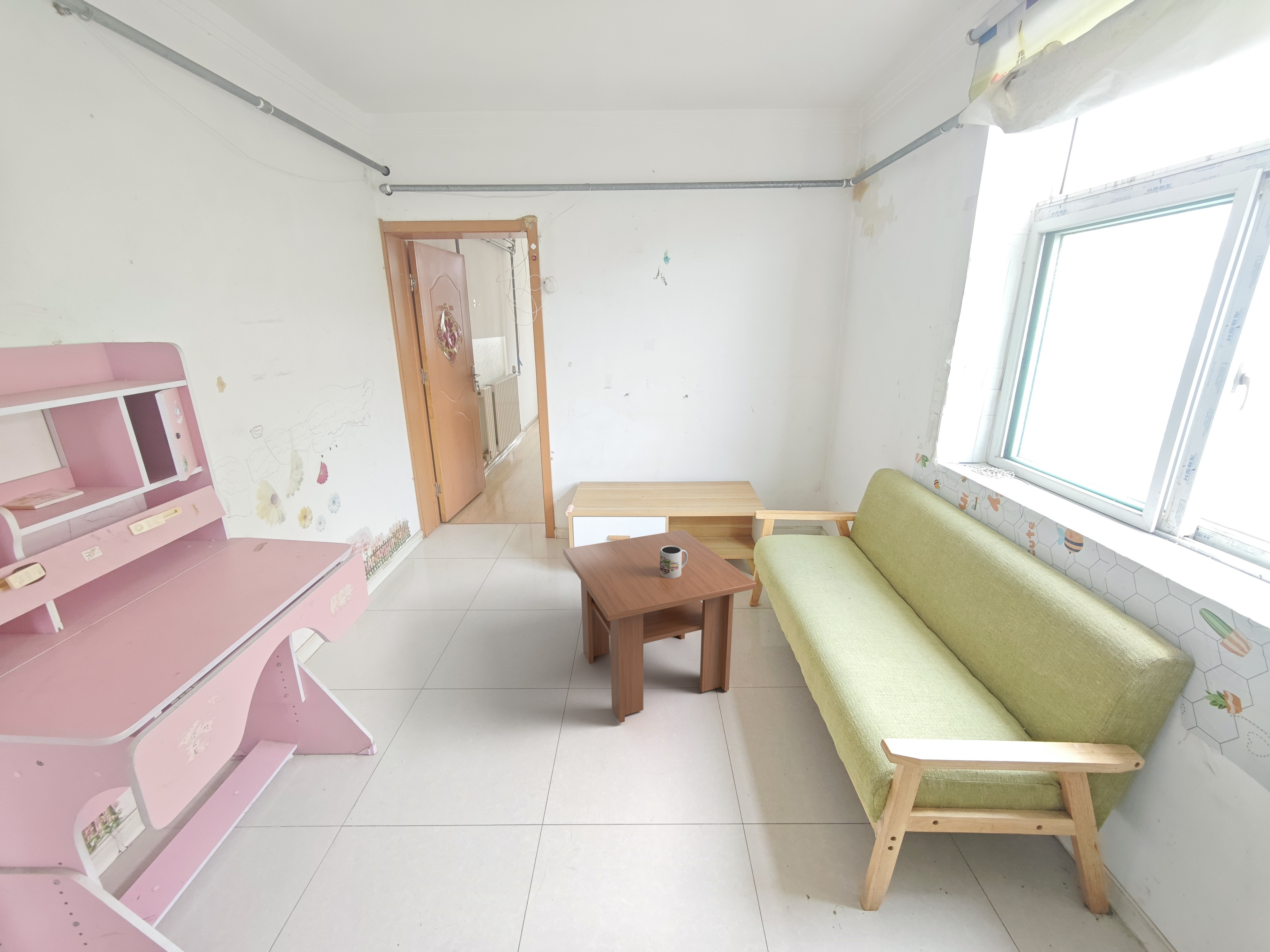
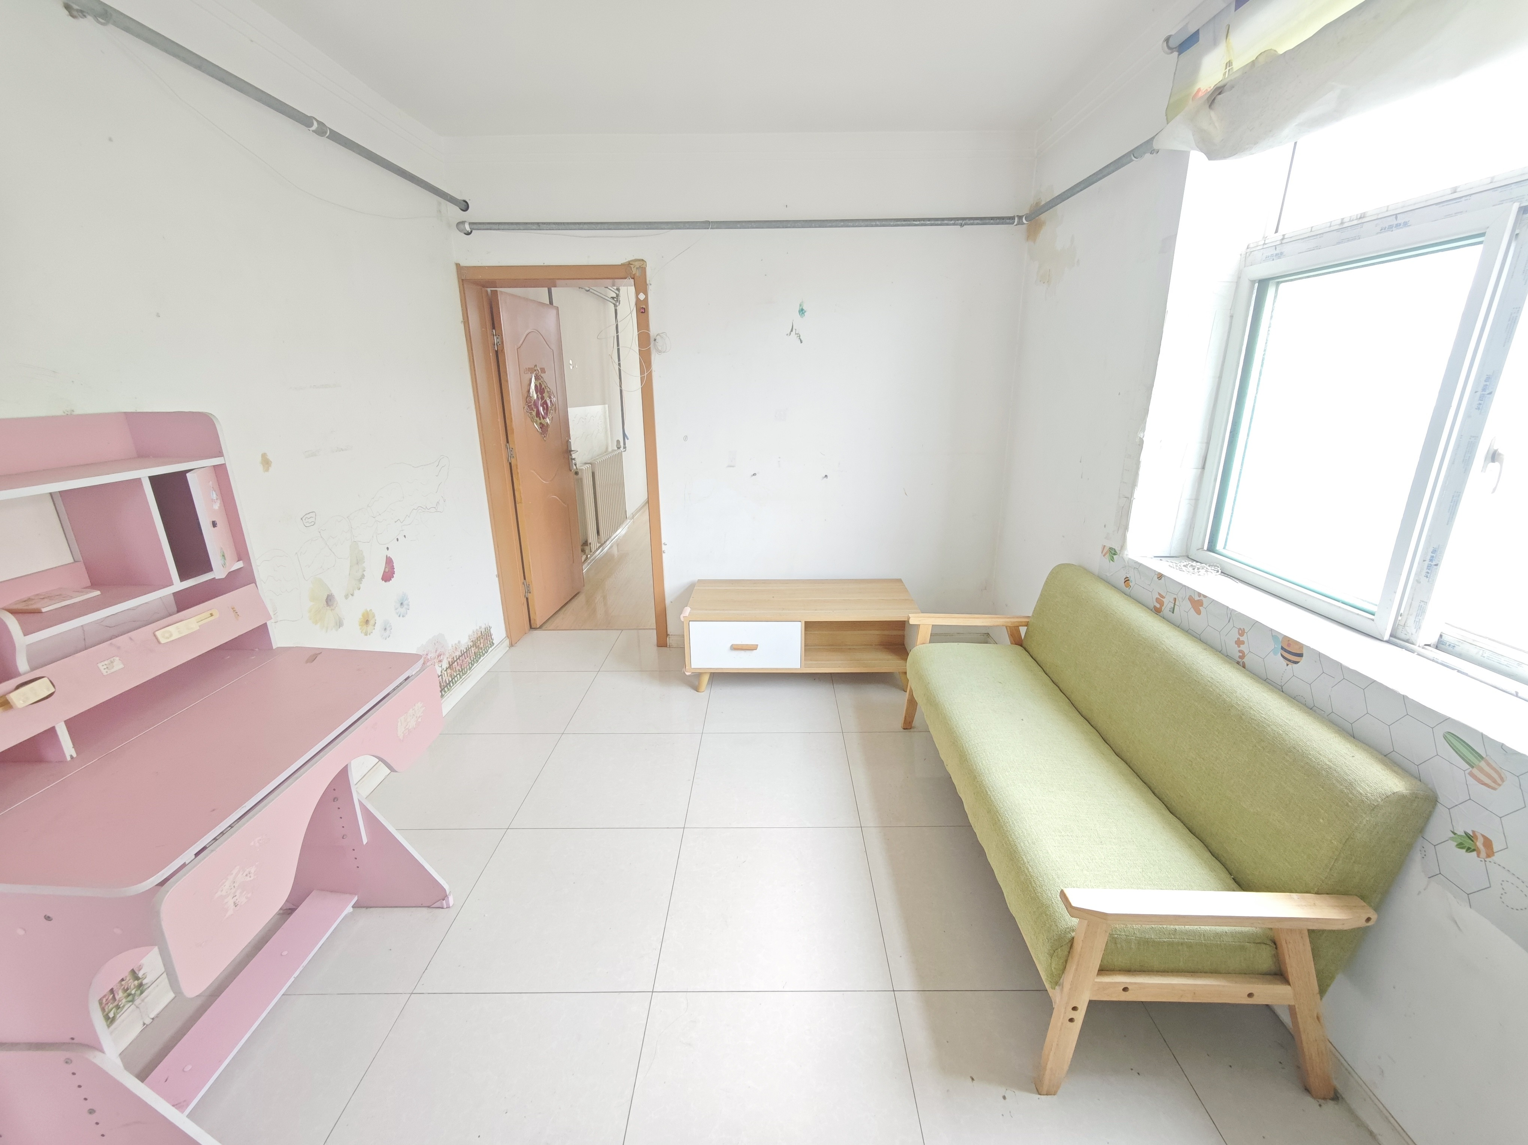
- mug [660,545,688,578]
- coffee table [563,530,757,723]
